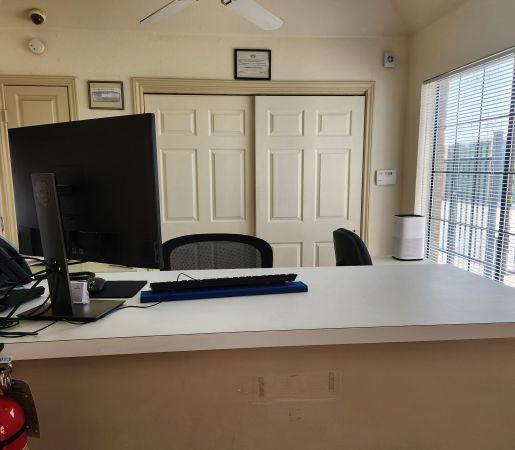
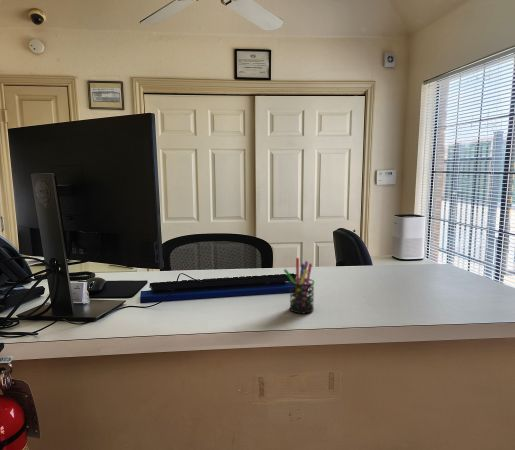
+ pen holder [283,257,315,315]
